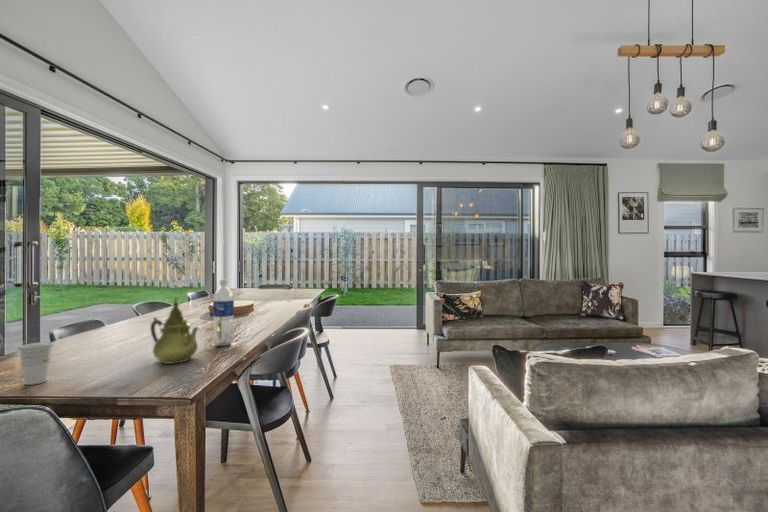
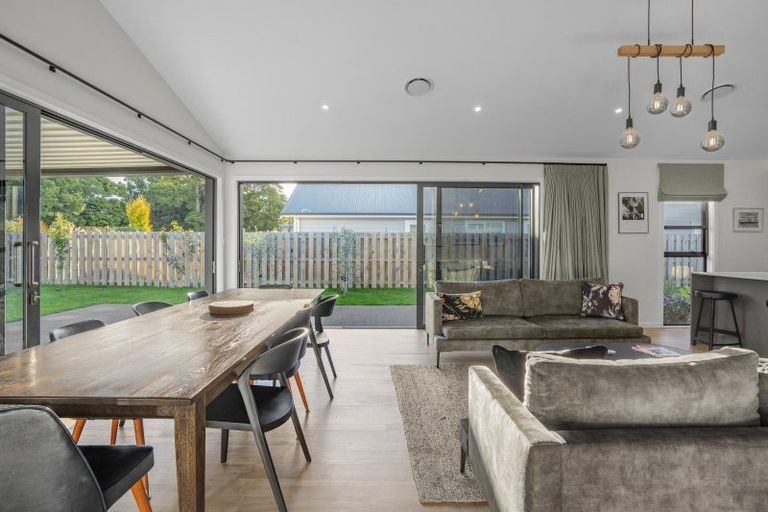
- water bottle [212,279,235,347]
- cup [17,341,55,386]
- teapot [149,296,201,365]
